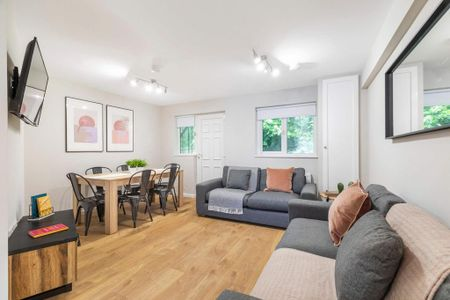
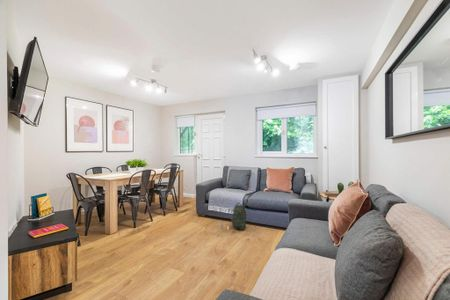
+ backpack [219,201,249,231]
